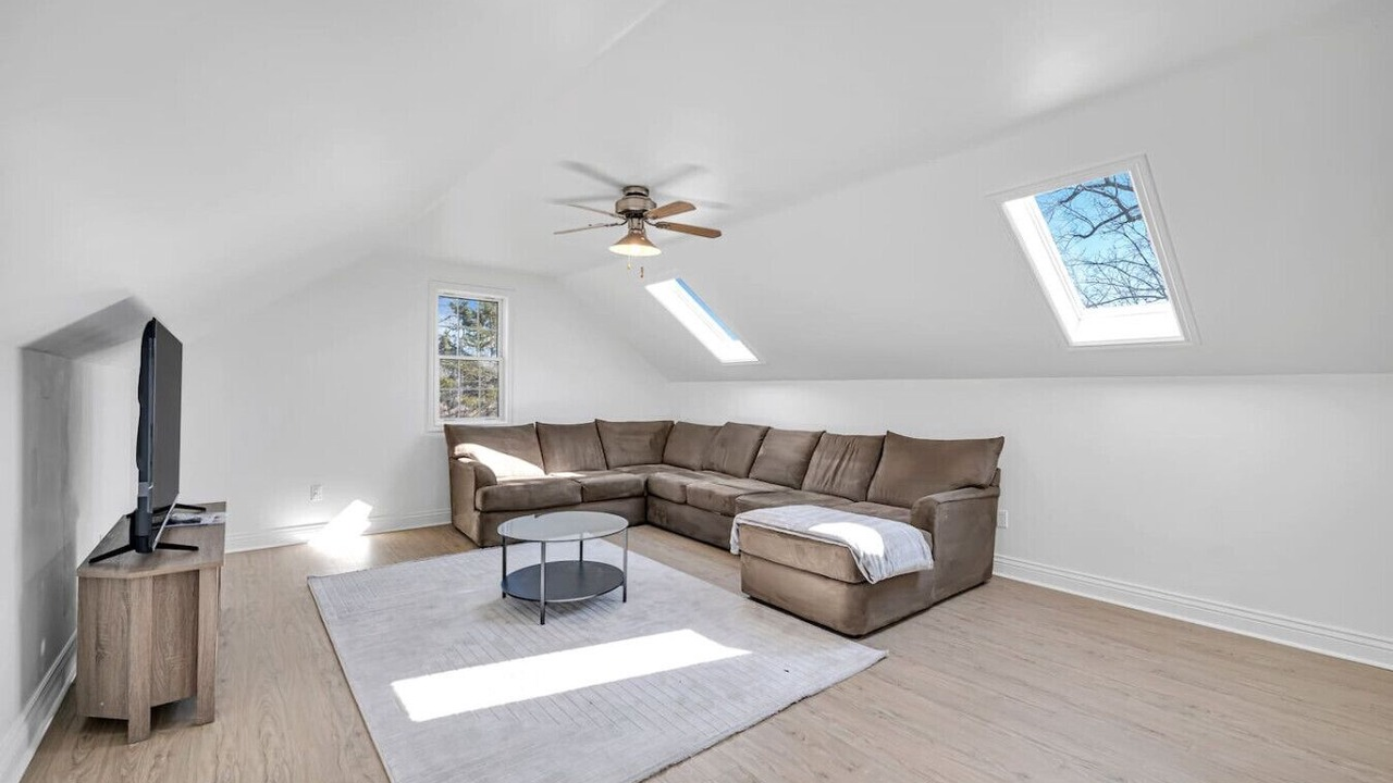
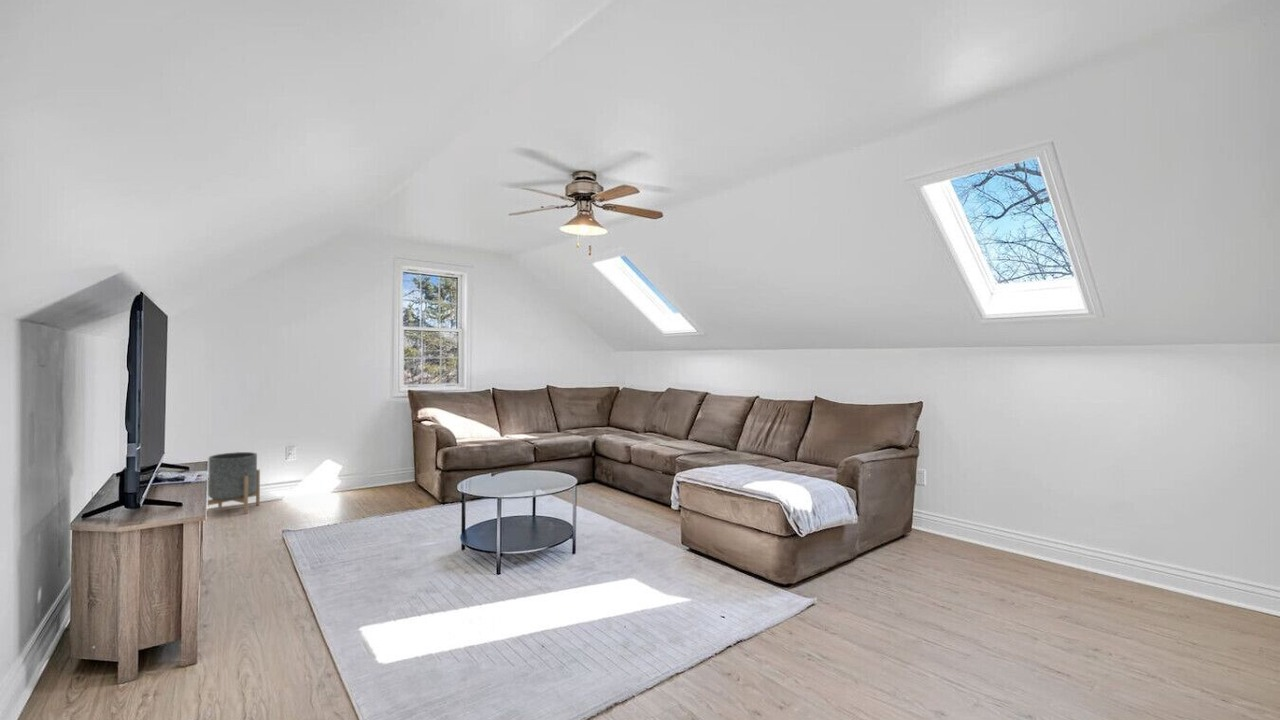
+ planter [206,451,261,517]
